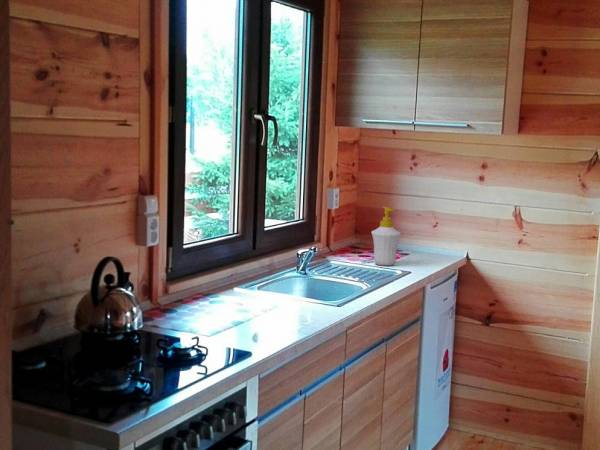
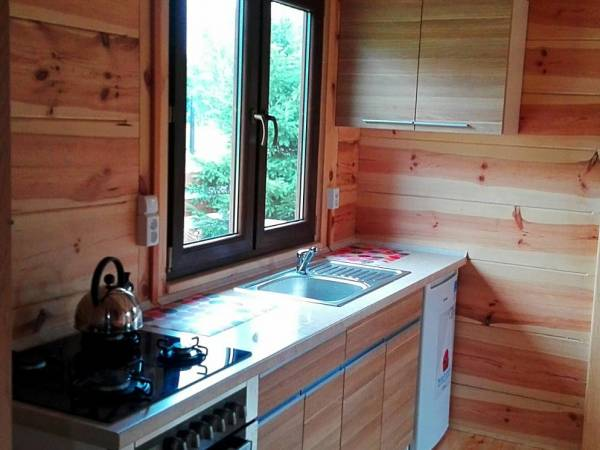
- soap bottle [370,206,402,267]
